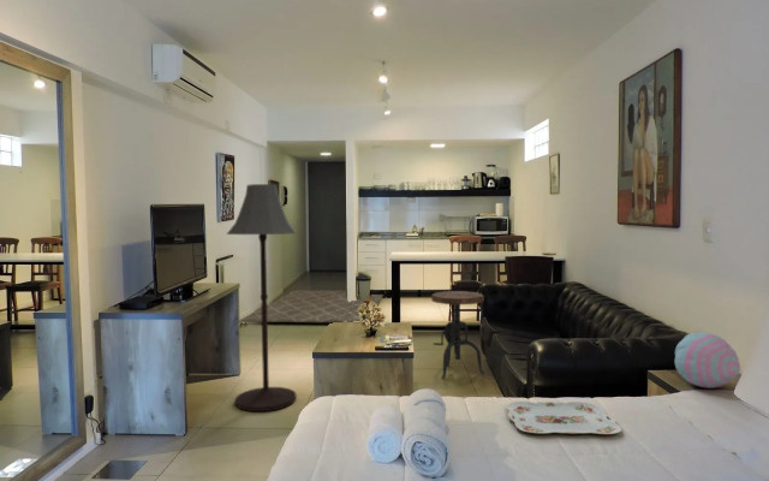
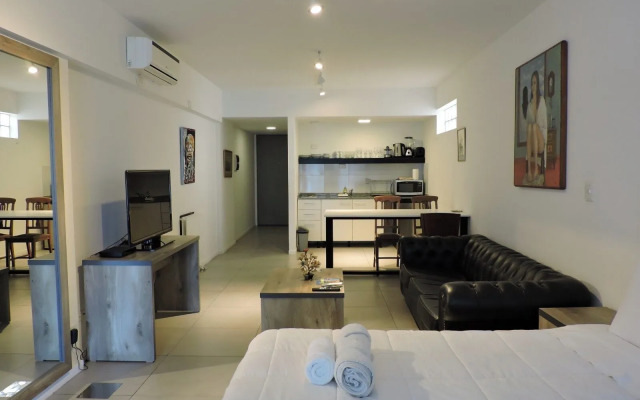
- rug [239,290,384,323]
- cushion [674,331,741,390]
- serving tray [506,400,622,435]
- side table [430,290,487,379]
- floor lamp [226,183,298,412]
